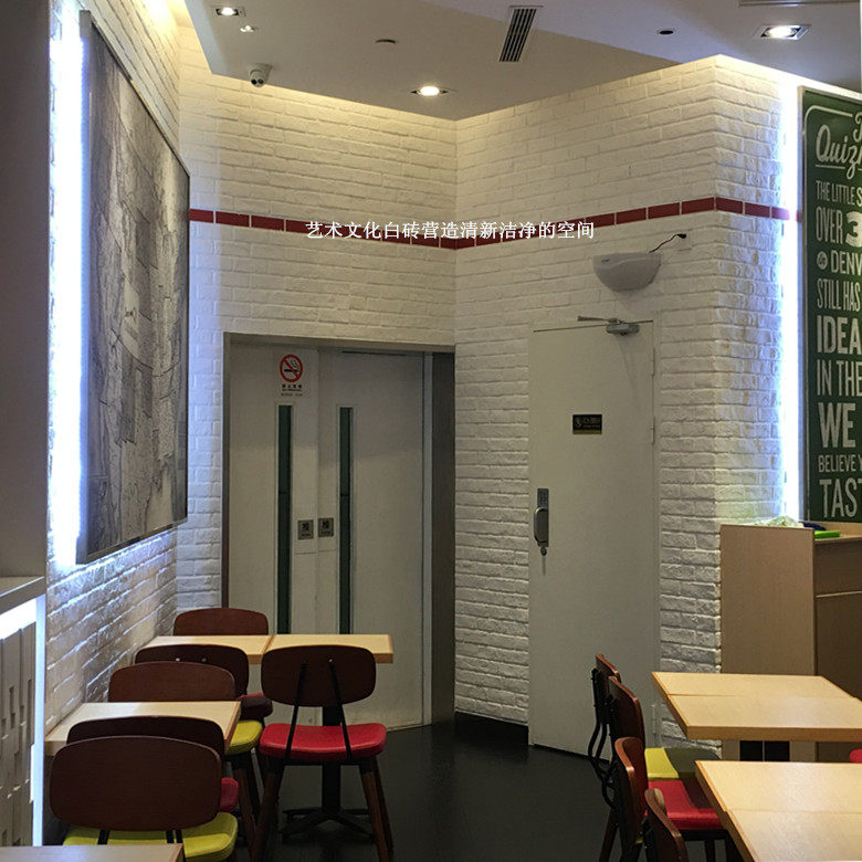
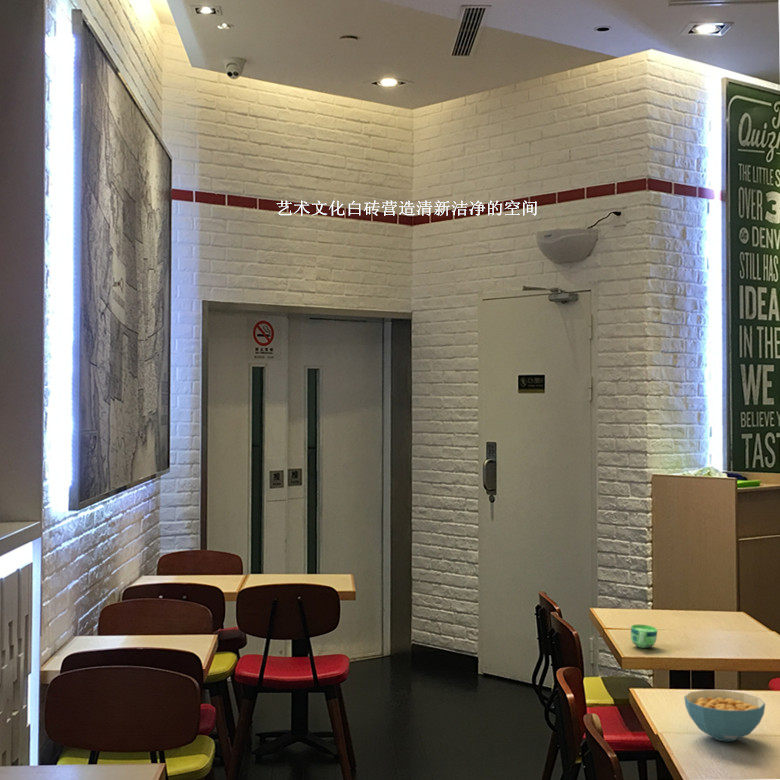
+ cup [630,624,658,649]
+ cereal bowl [683,689,766,742]
